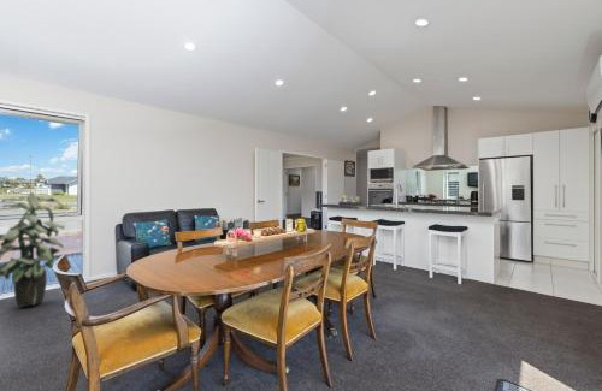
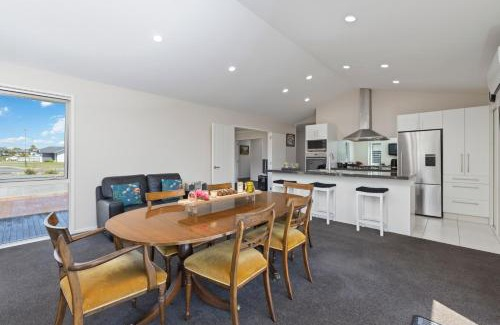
- indoor plant [0,188,66,308]
